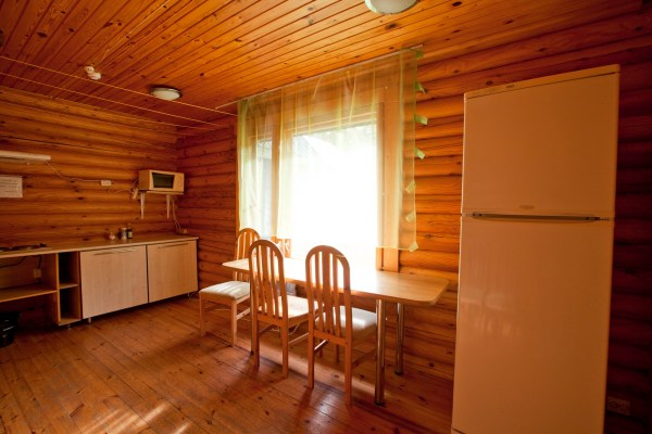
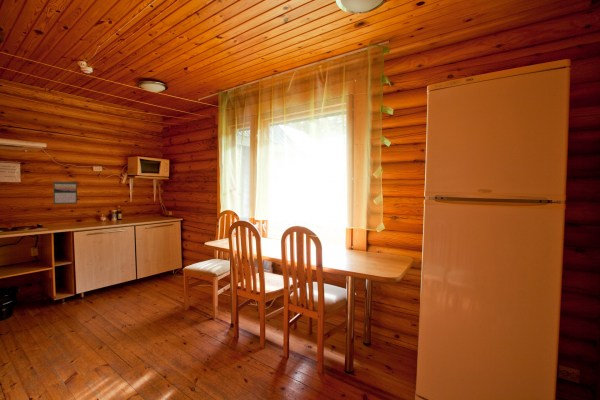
+ calendar [52,180,78,205]
